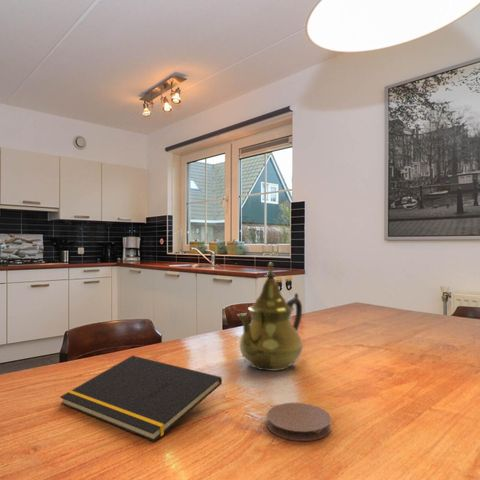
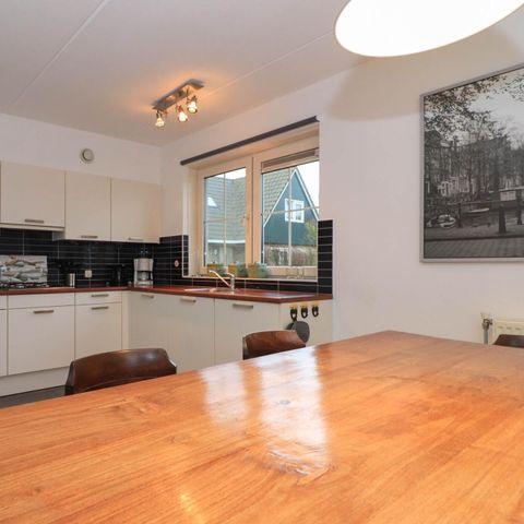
- coaster [266,402,332,442]
- teapot [236,262,304,372]
- notepad [59,355,223,442]
